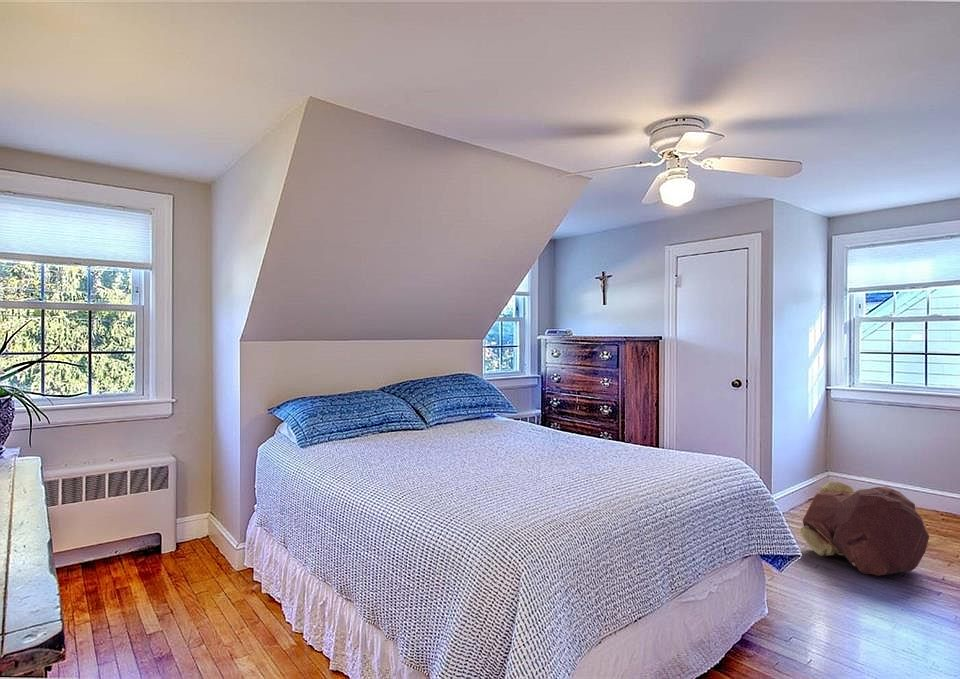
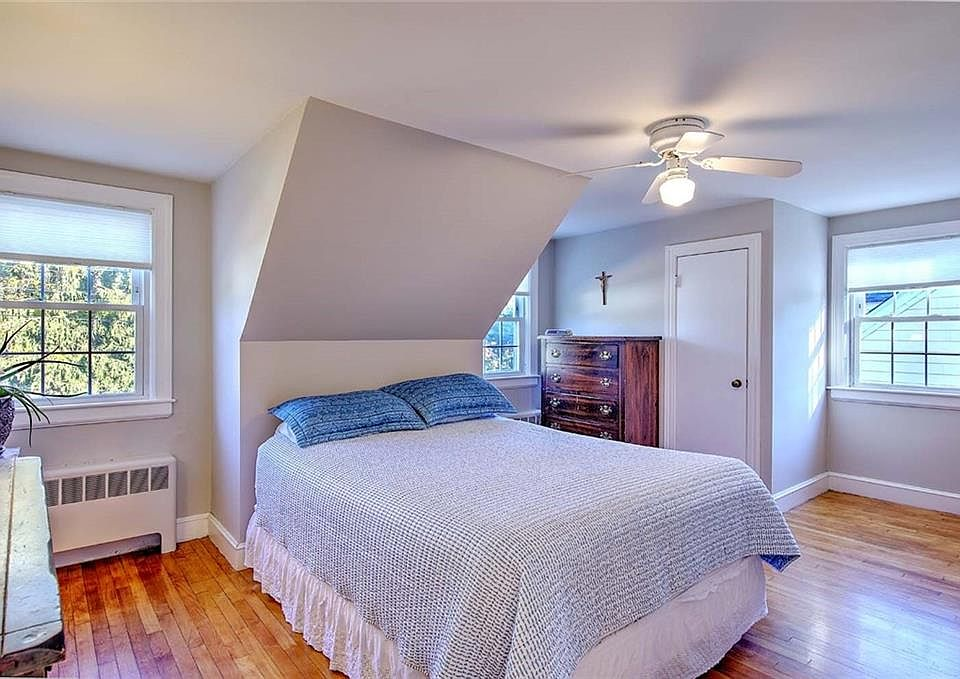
- backpack [799,481,930,577]
